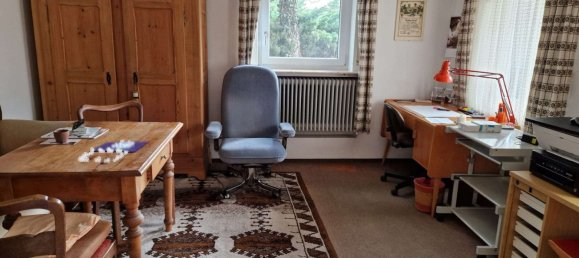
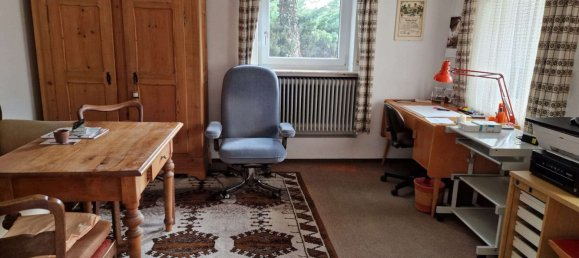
- board game [77,139,149,163]
